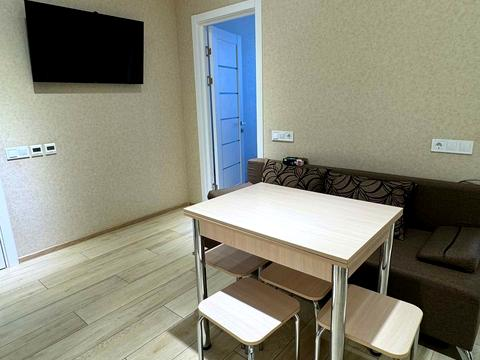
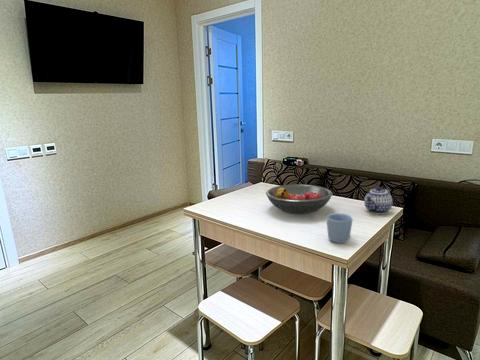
+ mug [326,212,354,244]
+ fruit bowl [265,183,334,215]
+ teapot [363,186,393,215]
